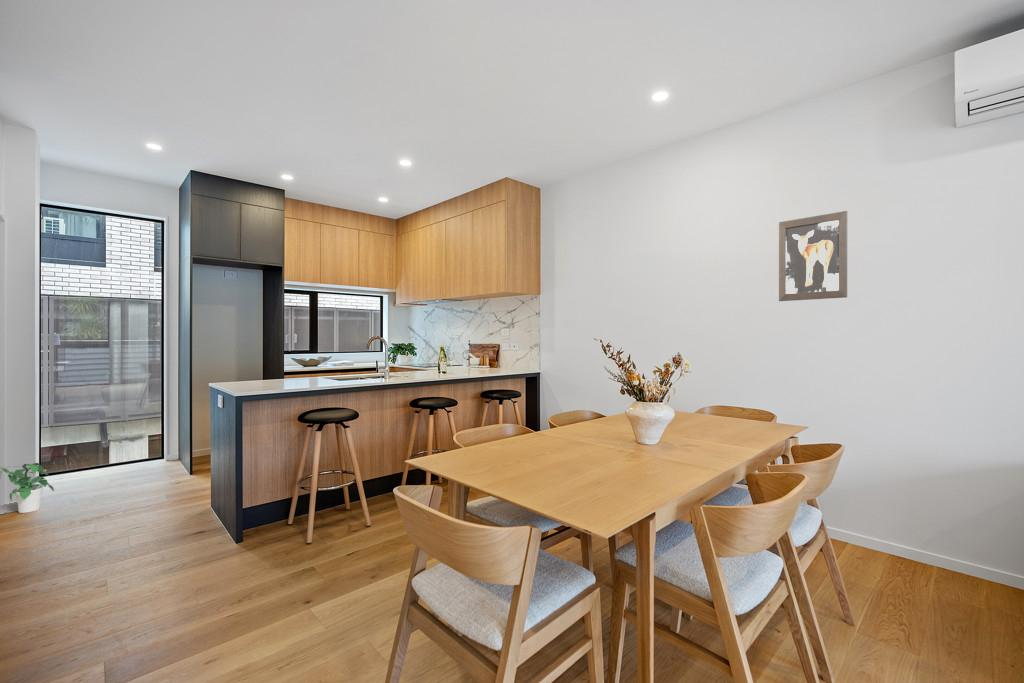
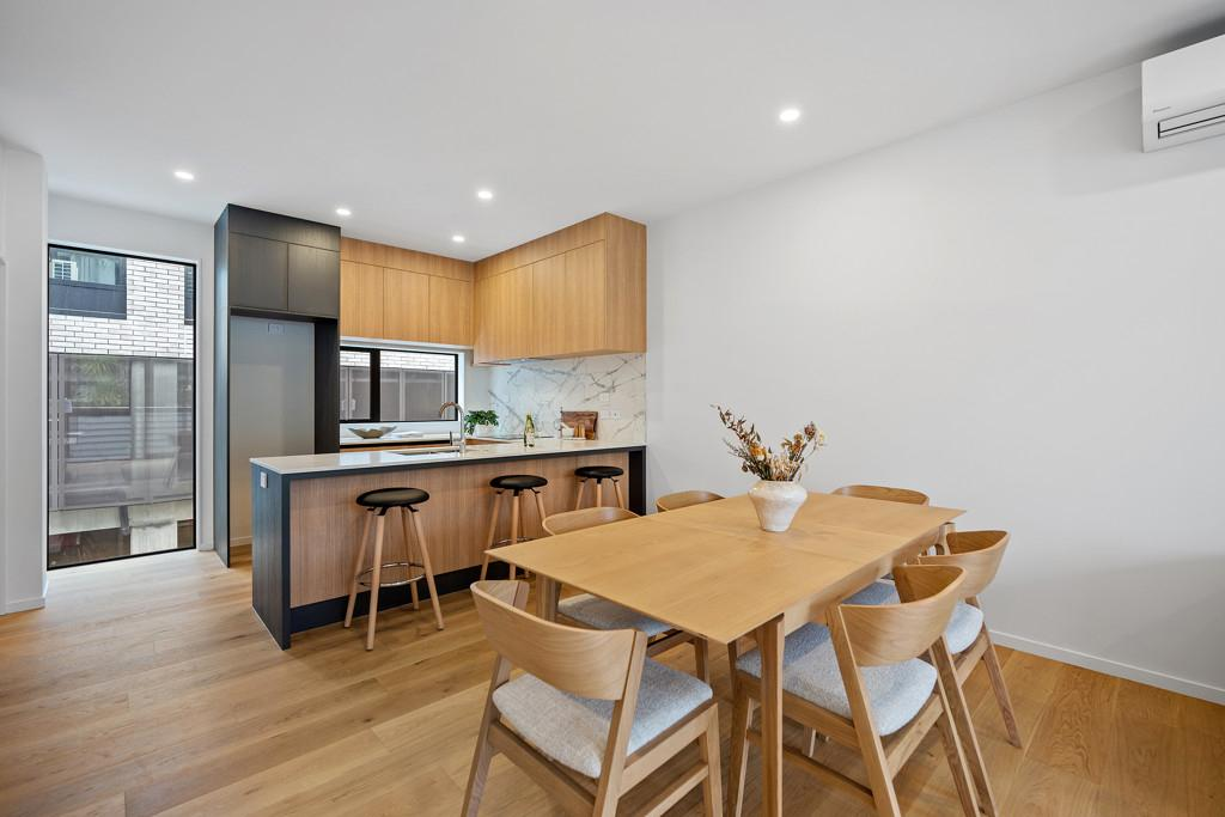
- potted plant [0,462,55,514]
- wall art [778,210,848,302]
